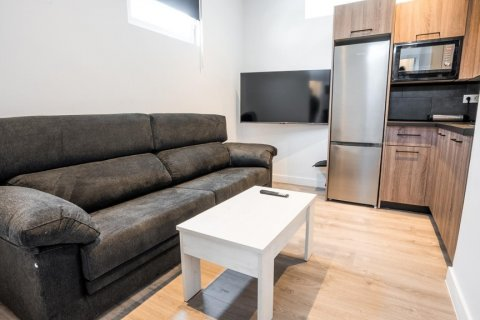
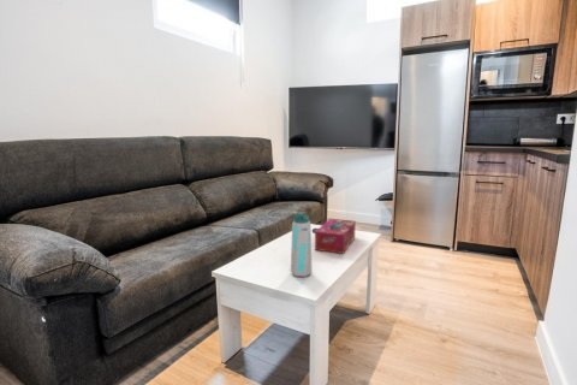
+ tissue box [314,218,357,255]
+ water bottle [290,211,314,278]
